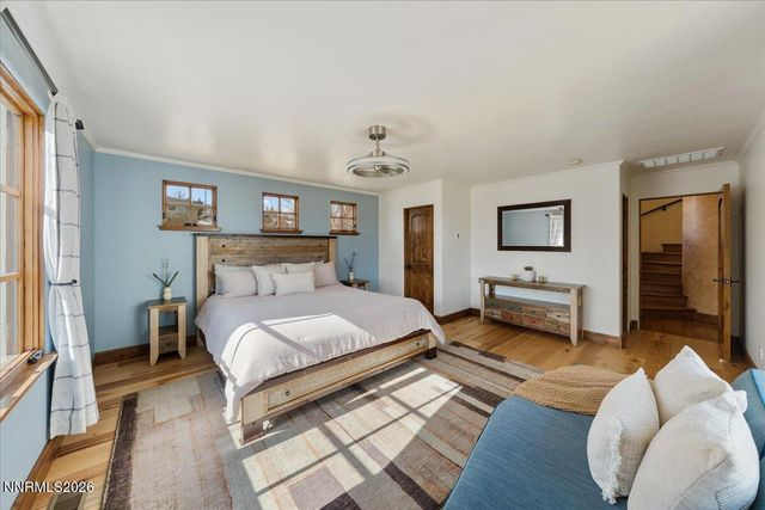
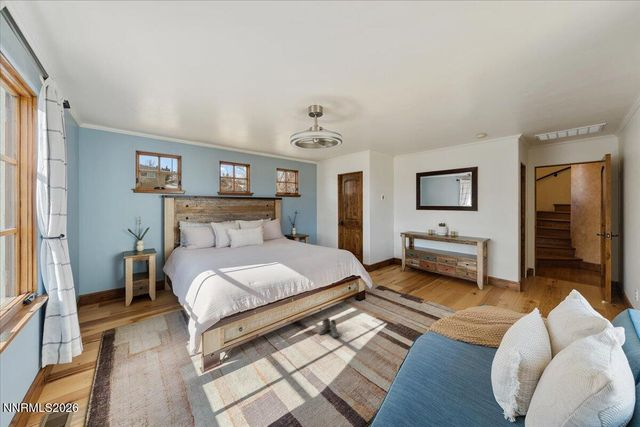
+ boots [317,317,342,339]
